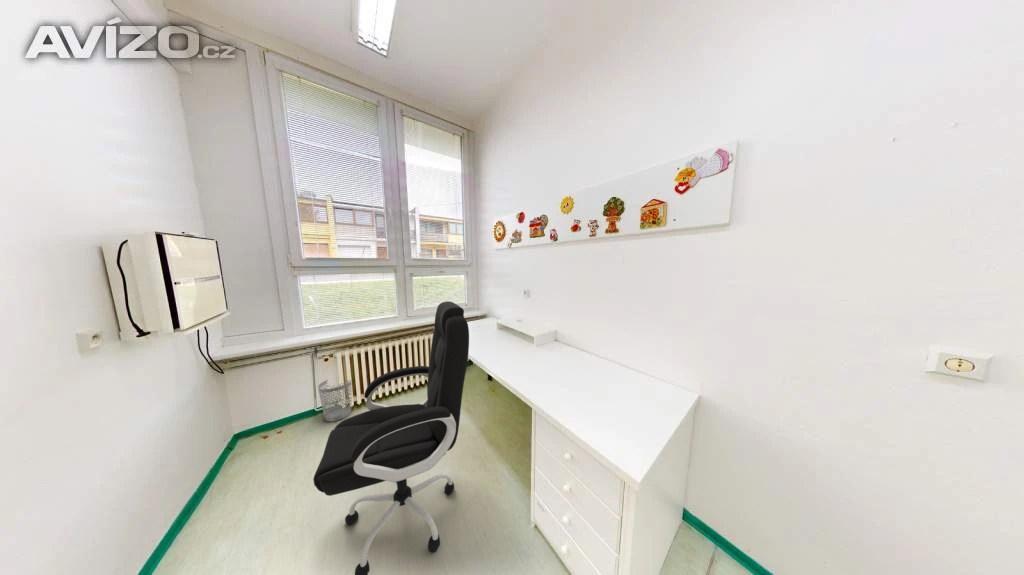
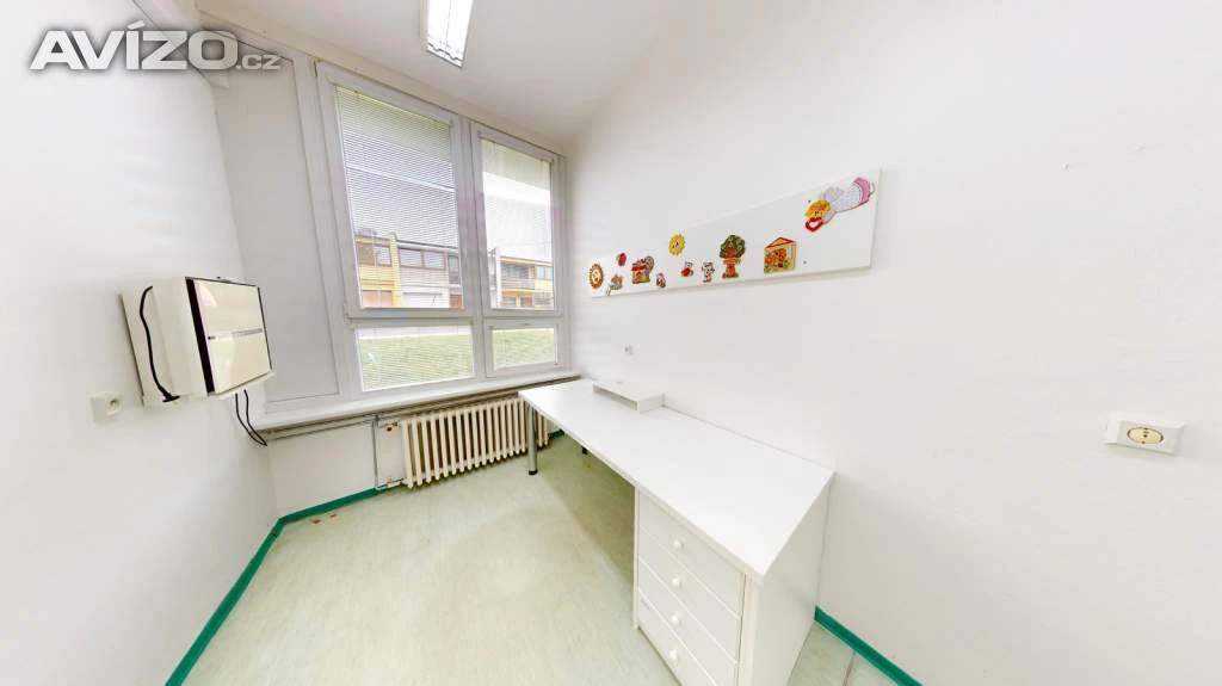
- office chair [312,300,470,575]
- wastebasket [317,377,353,422]
